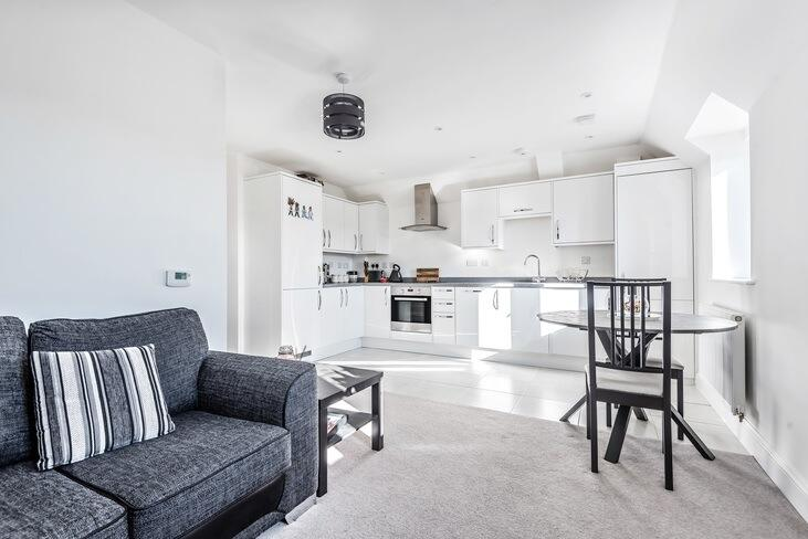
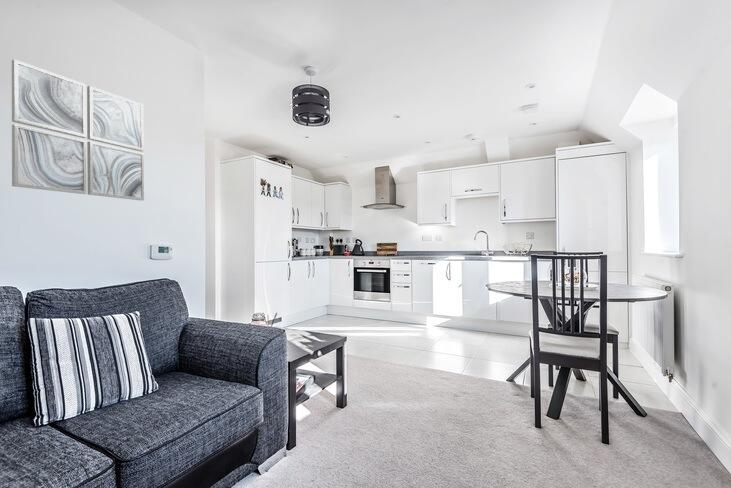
+ wall art [11,58,145,202]
